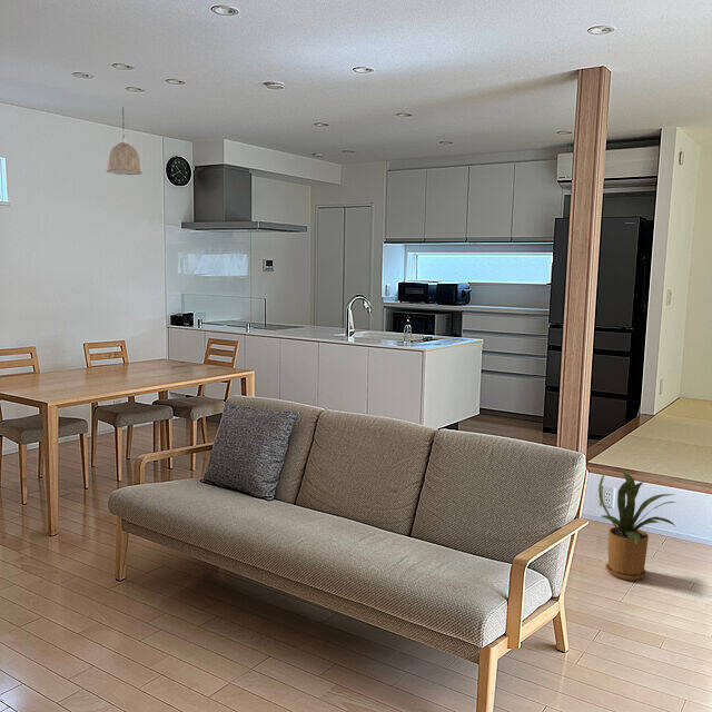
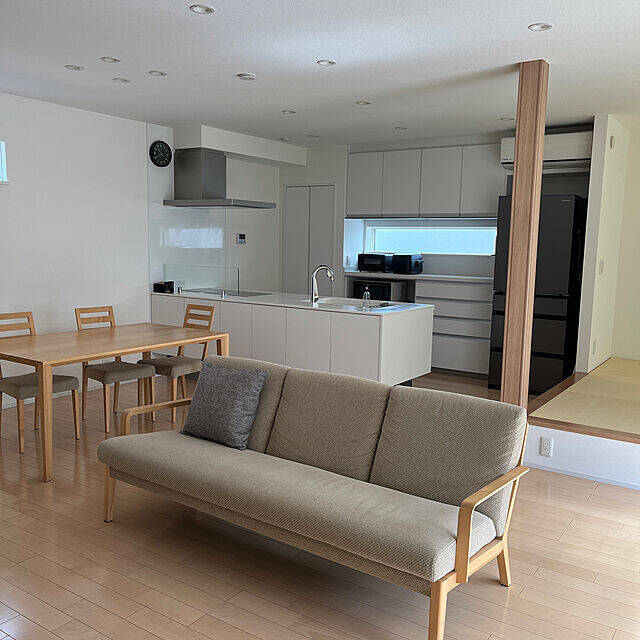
- pendant lamp [106,106,142,176]
- house plant [597,467,679,582]
